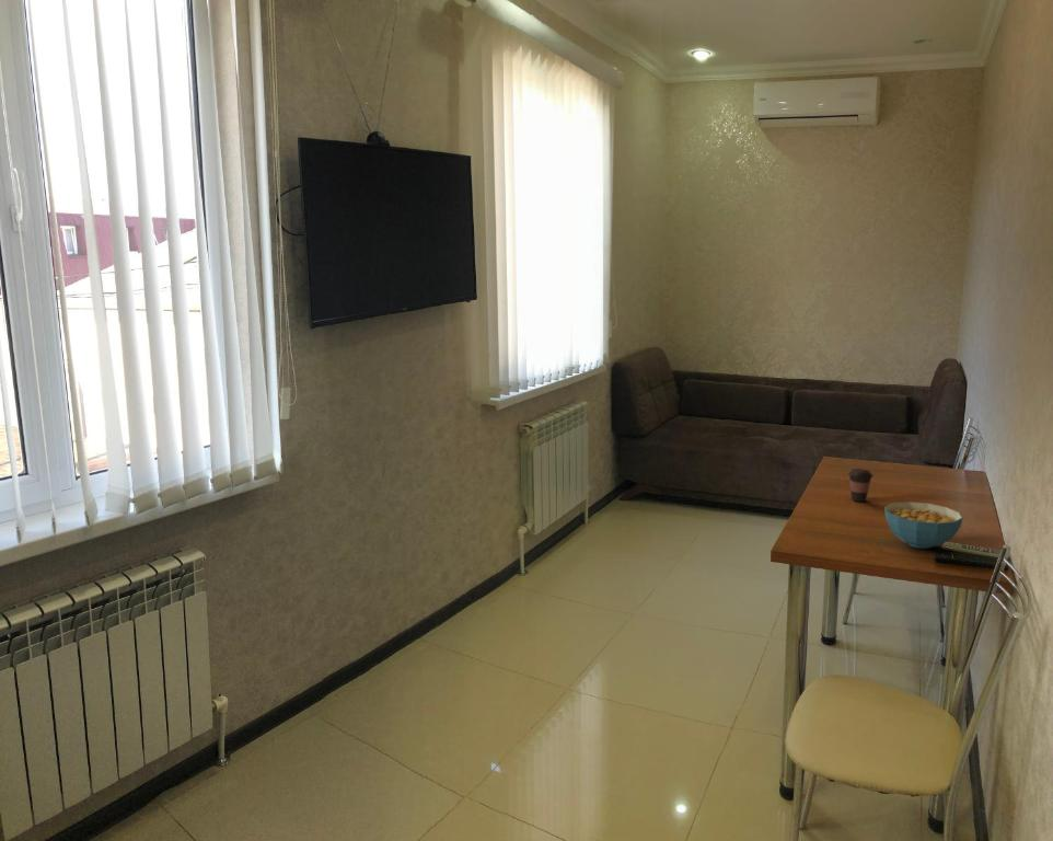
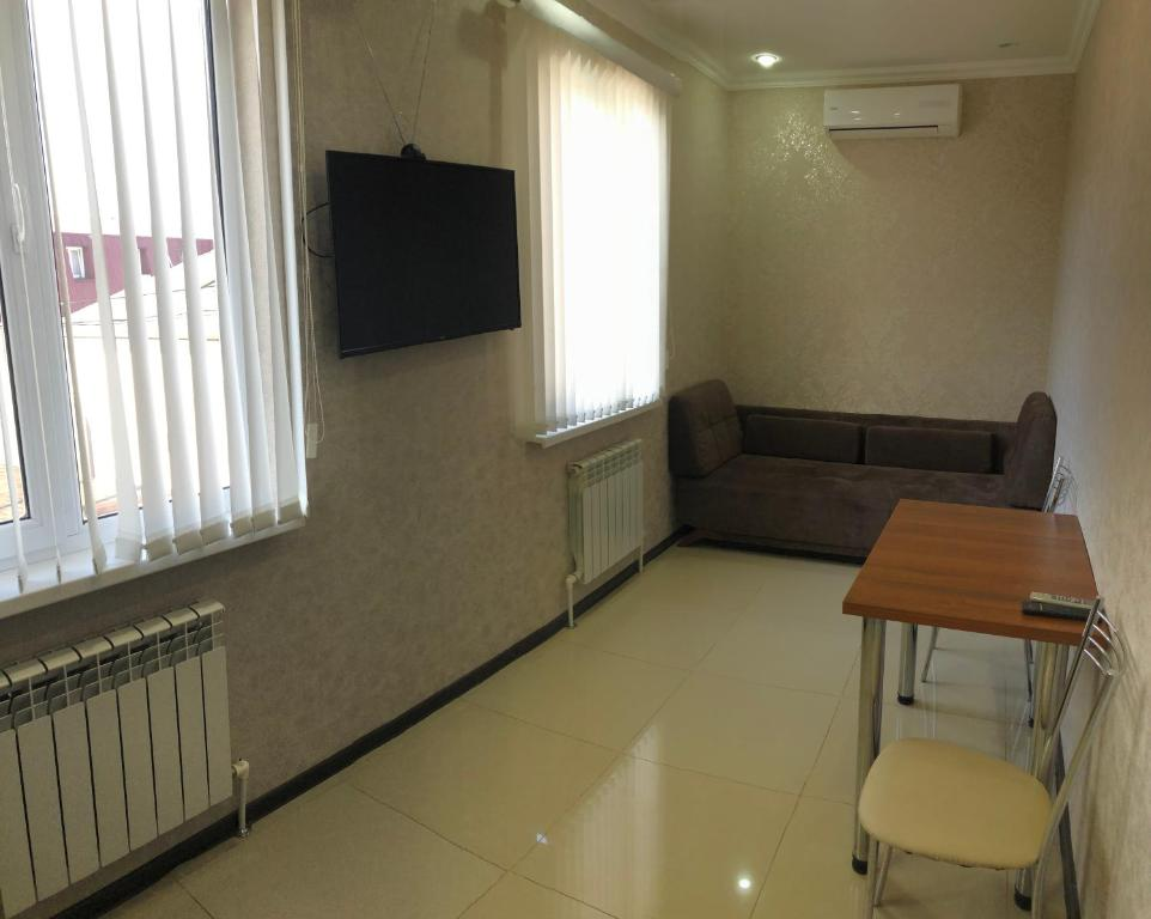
- coffee cup [847,468,873,503]
- cereal bowl [883,500,963,550]
